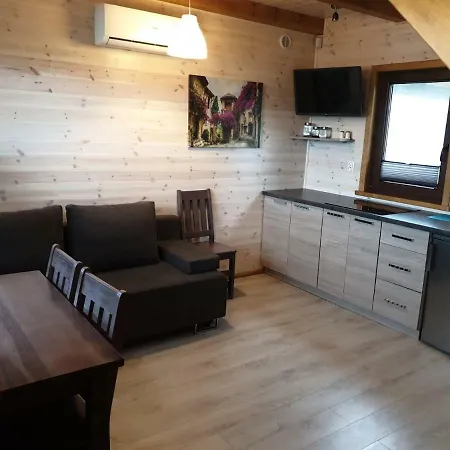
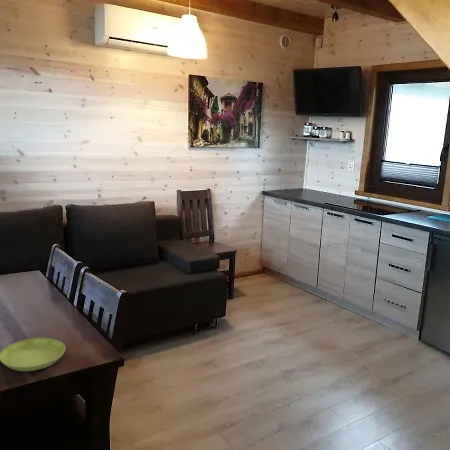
+ saucer [0,337,66,372]
